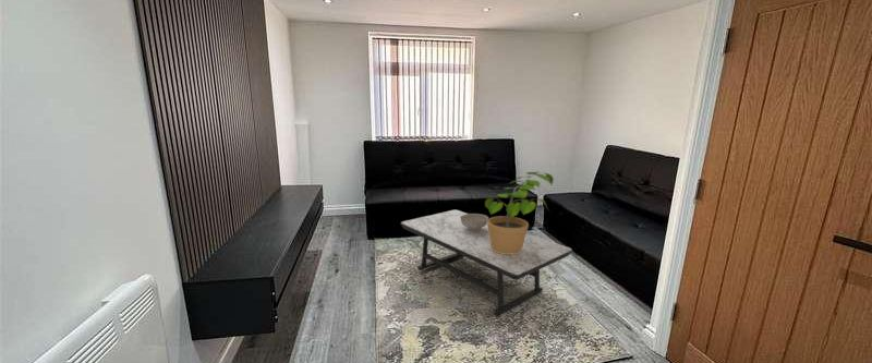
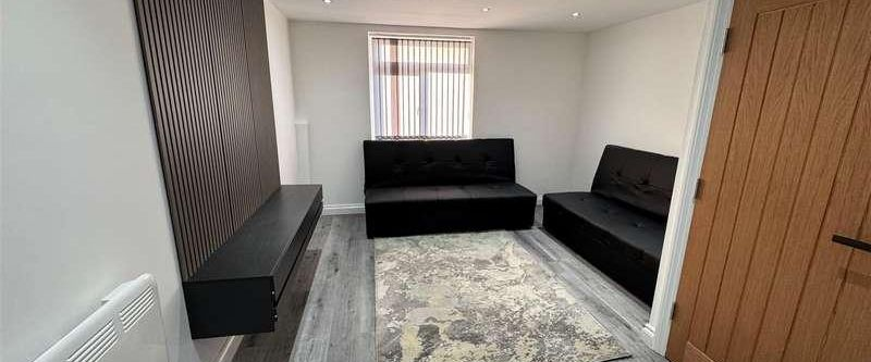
- potted plant [484,171,555,254]
- decorative bowl [460,213,489,231]
- coffee table [400,209,573,316]
